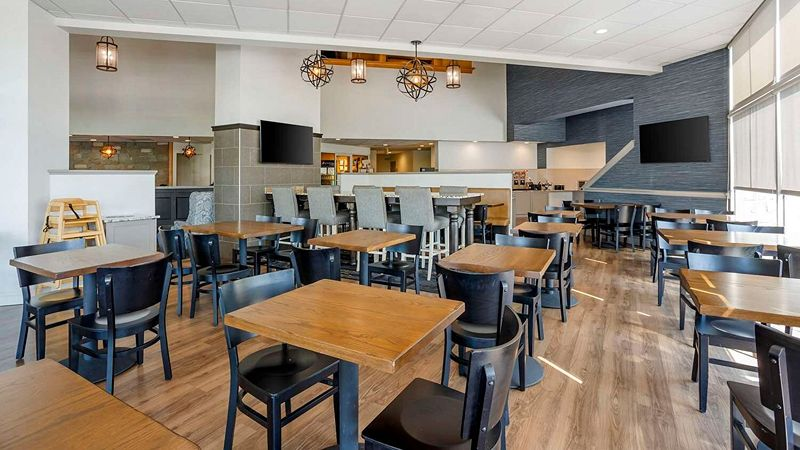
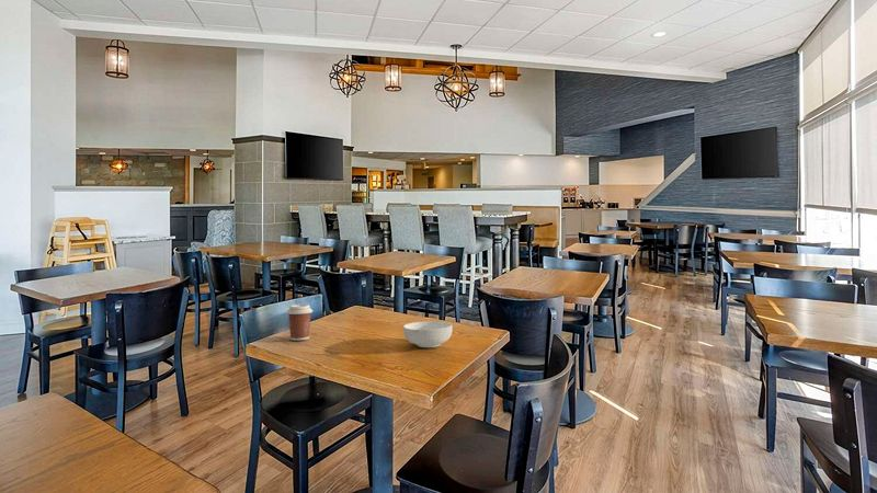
+ cereal bowl [402,320,454,348]
+ coffee cup [286,303,314,342]
